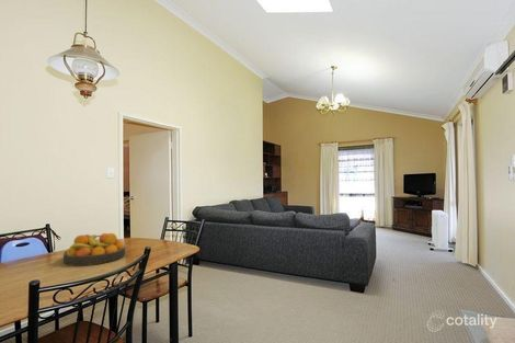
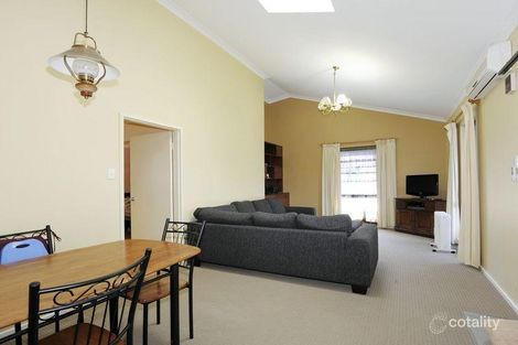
- fruit bowl [62,232,127,266]
